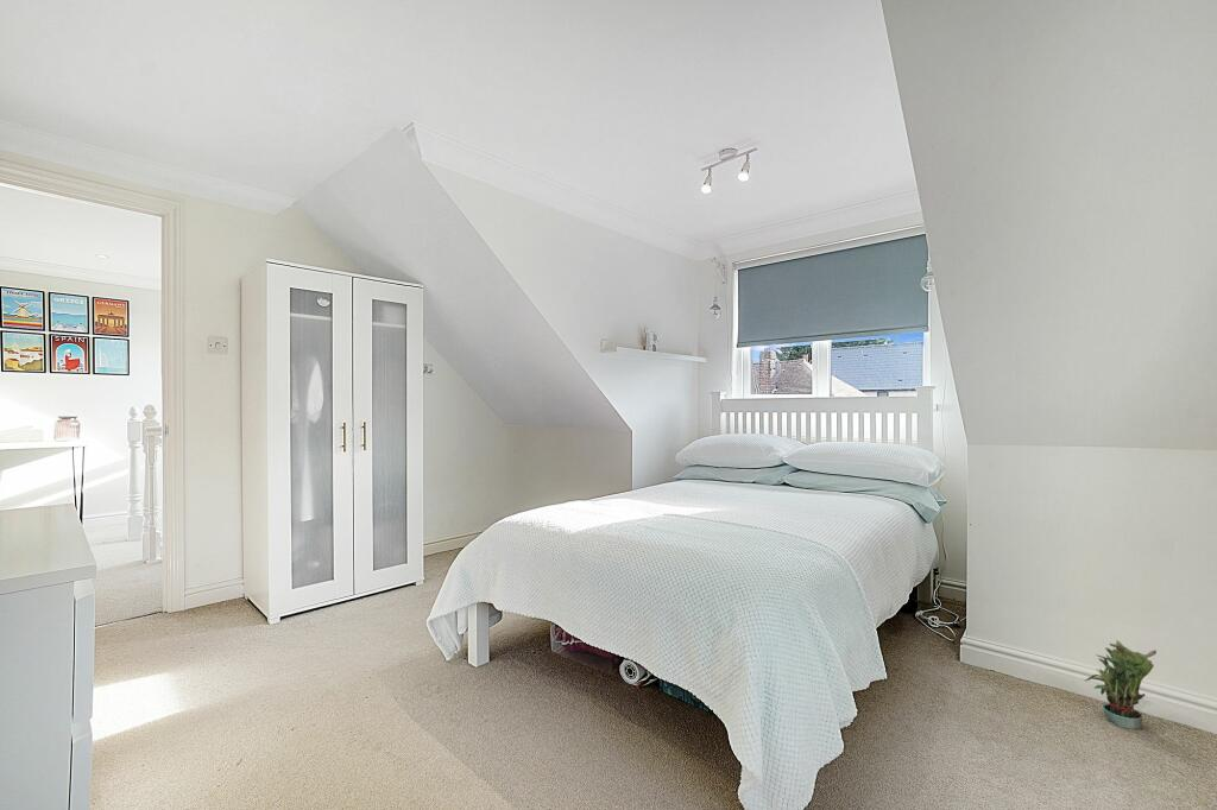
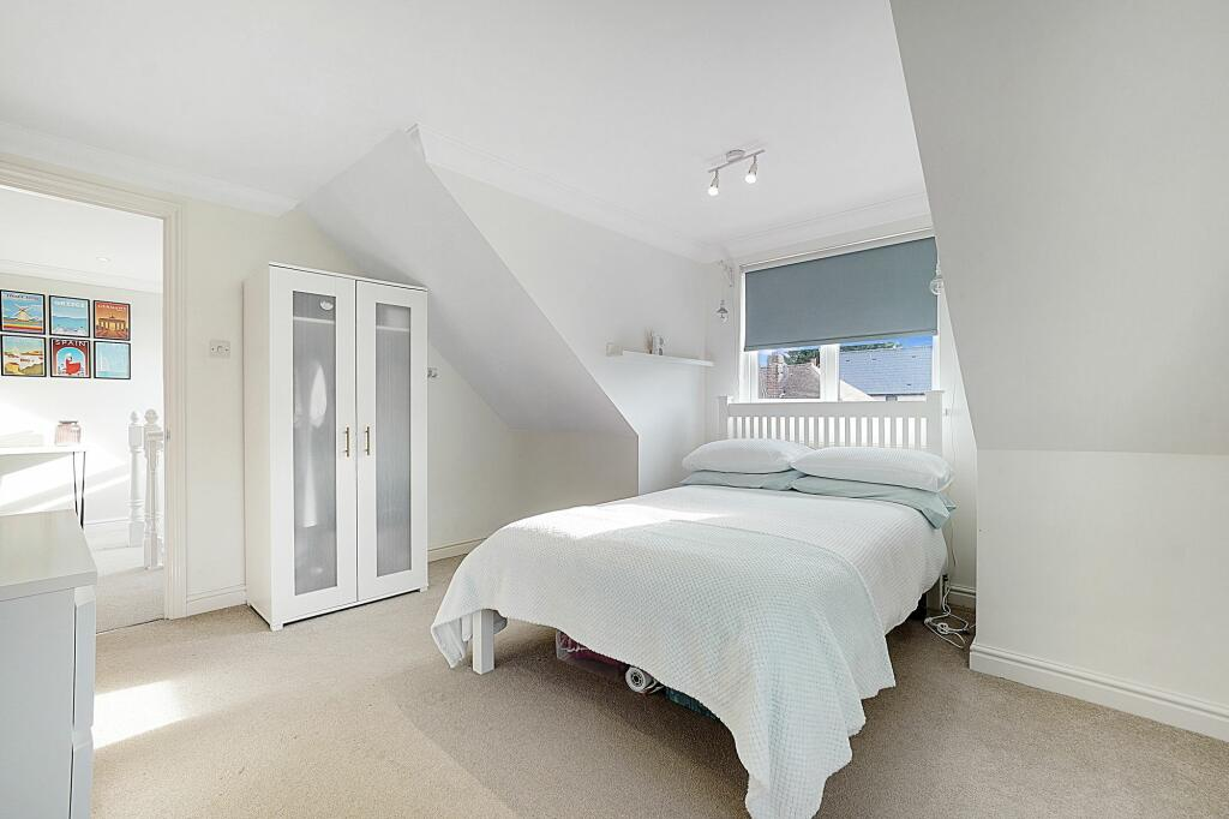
- potted plant [1084,639,1158,730]
